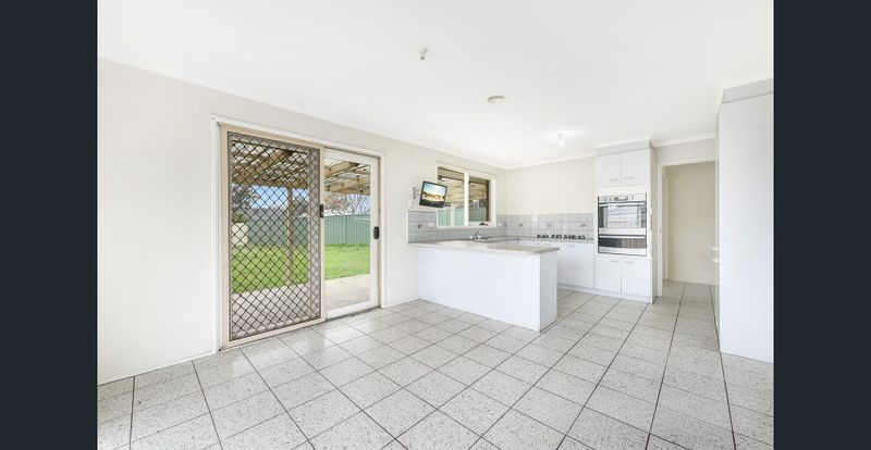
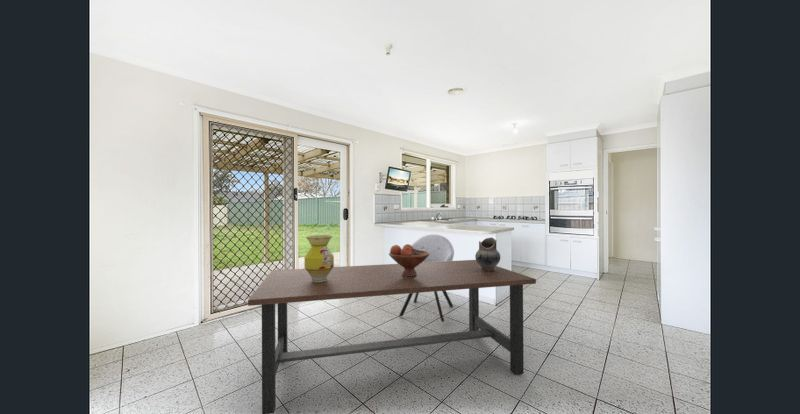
+ ceramic jug [474,237,501,271]
+ chair [397,234,455,323]
+ dining table [247,259,537,414]
+ vase [303,234,335,282]
+ fruit bowl [388,243,430,276]
